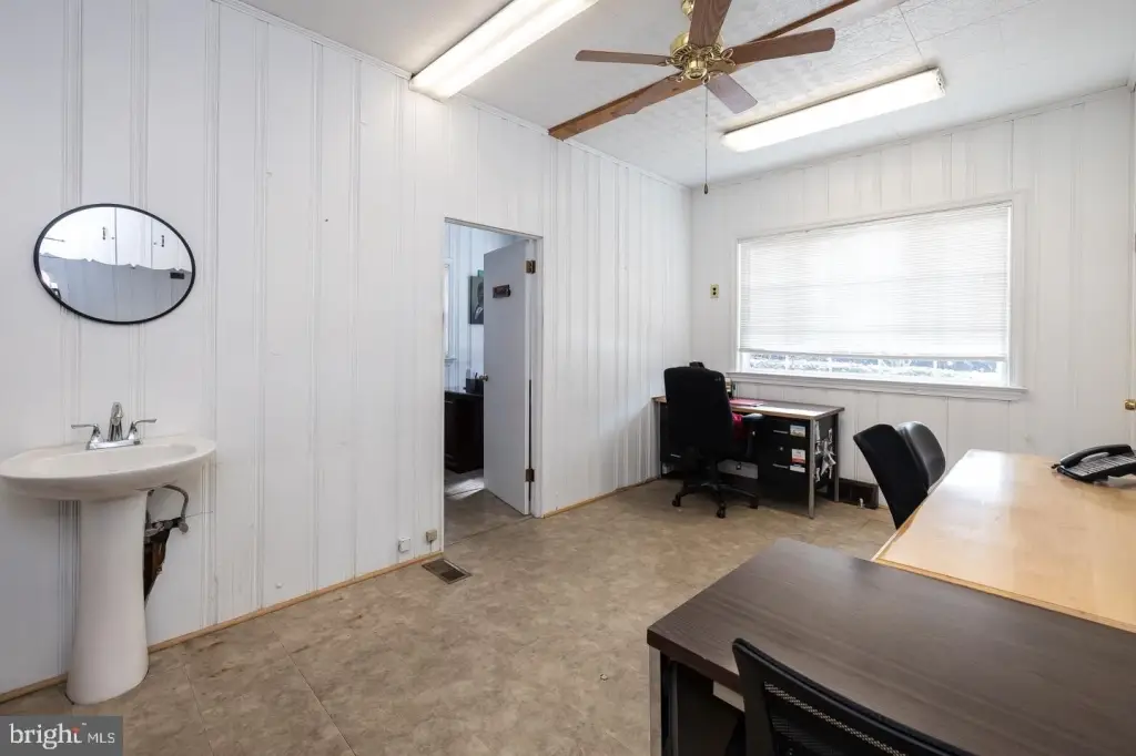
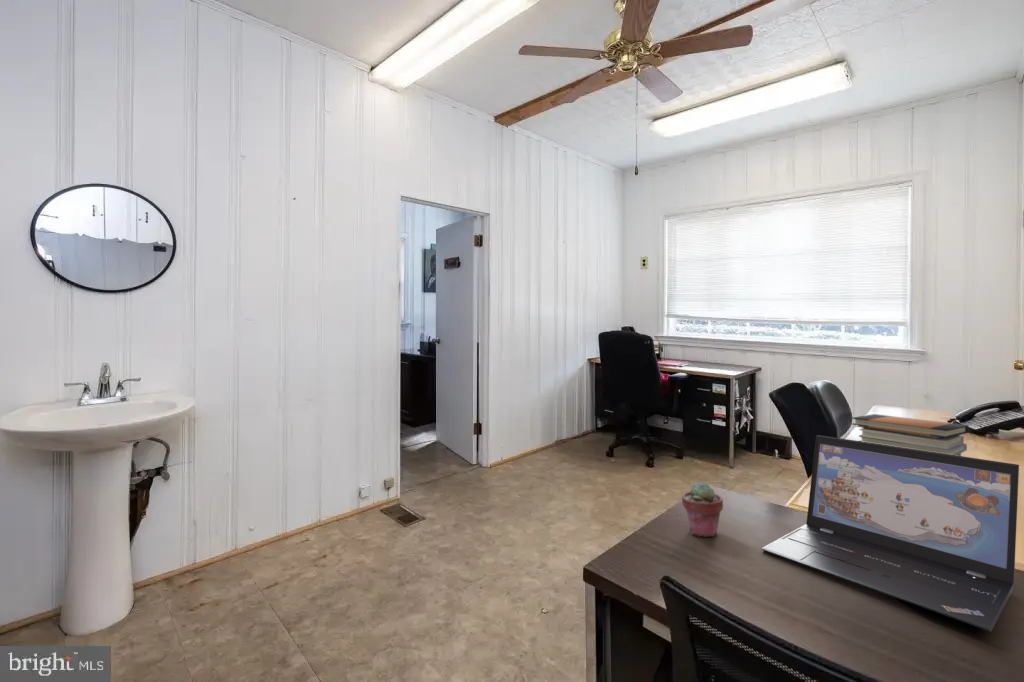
+ potted succulent [681,481,724,538]
+ laptop [760,434,1020,633]
+ book stack [851,413,970,456]
